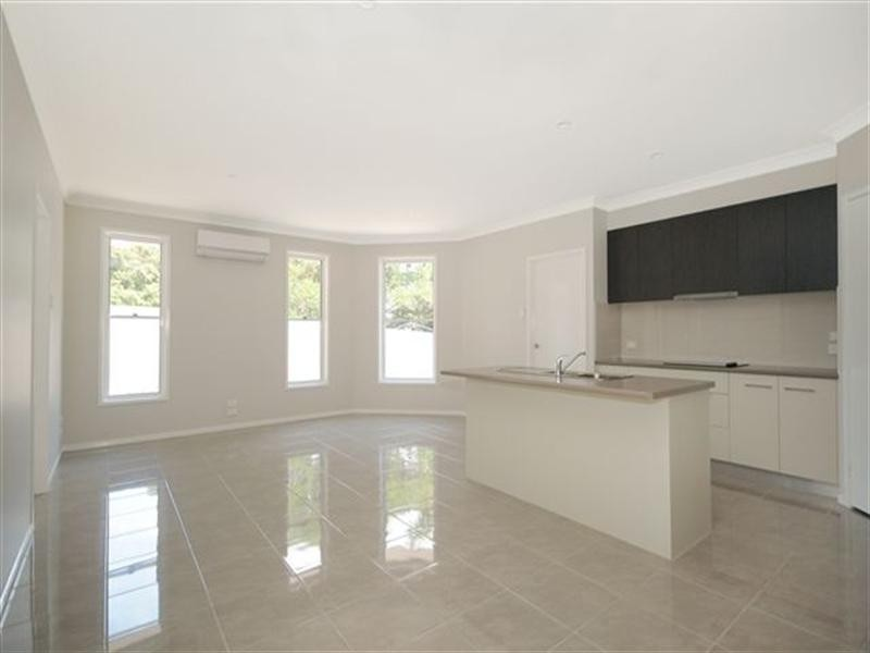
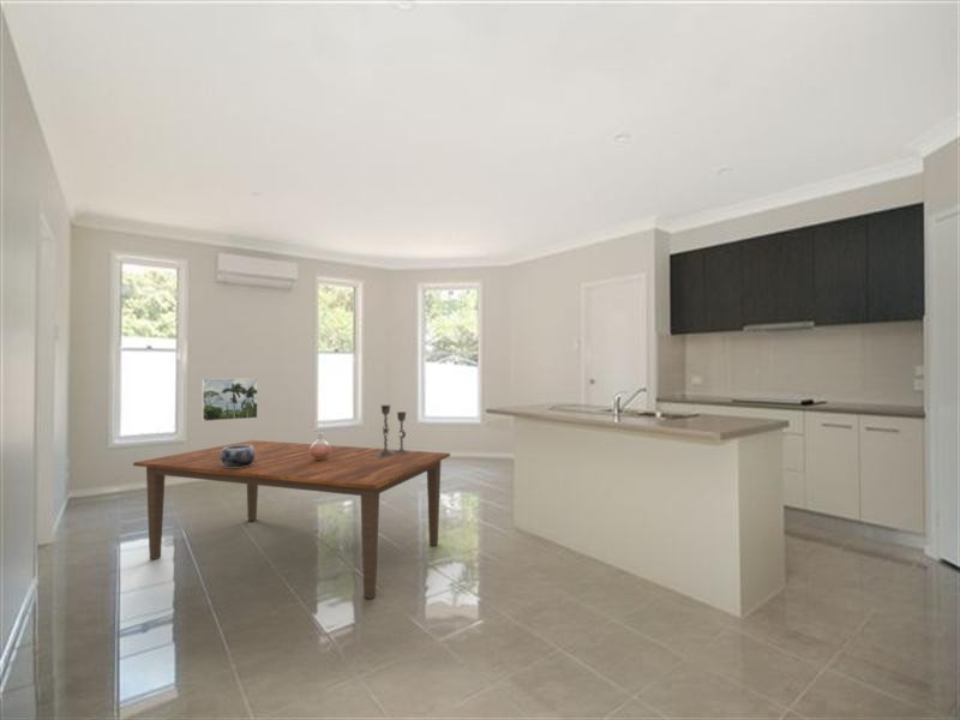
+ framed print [202,377,259,422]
+ vase [310,432,331,460]
+ candlestick [376,404,410,457]
+ decorative bowl [221,445,256,468]
+ dining table [132,439,451,600]
